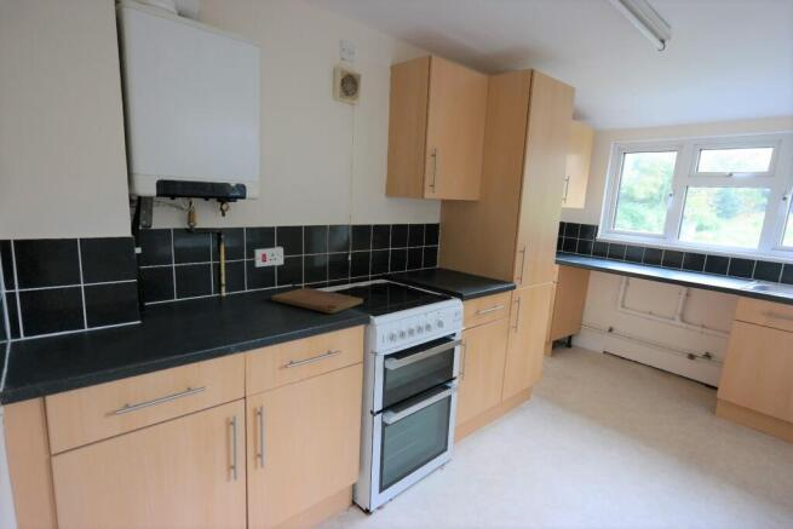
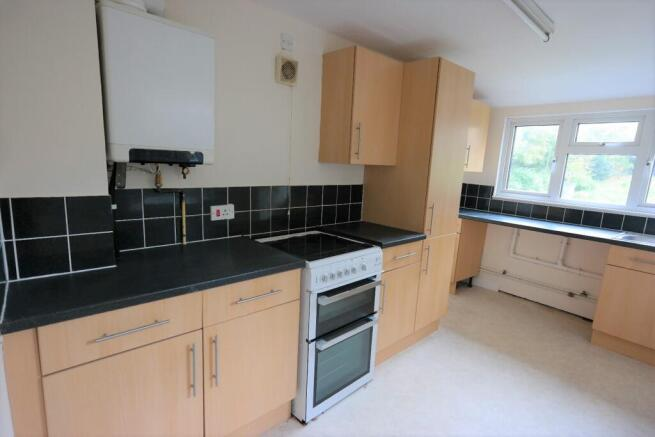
- cutting board [270,287,364,315]
